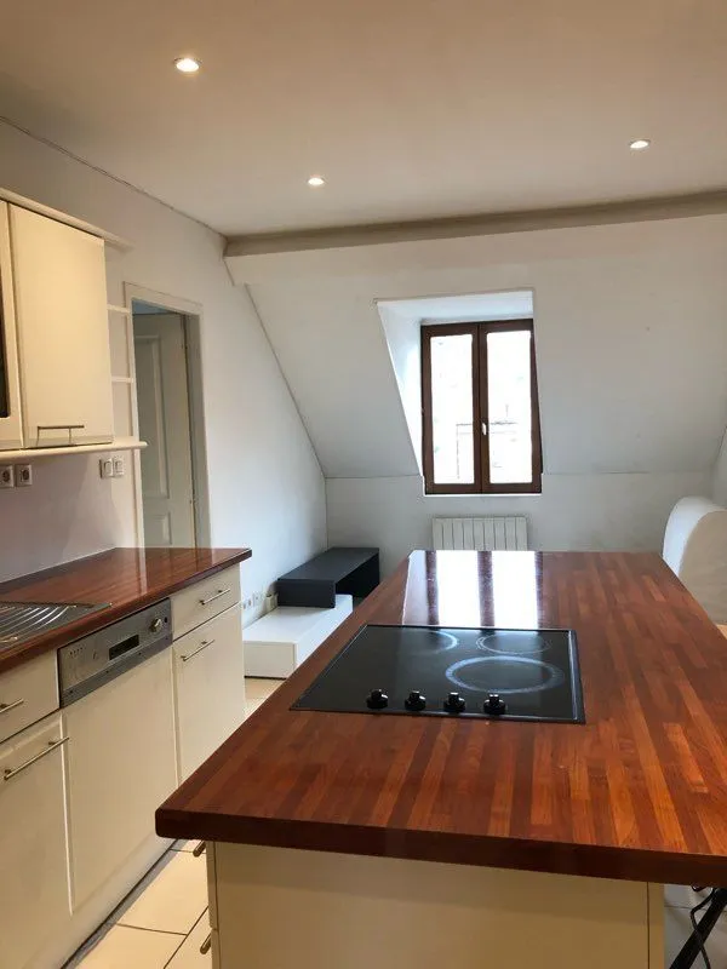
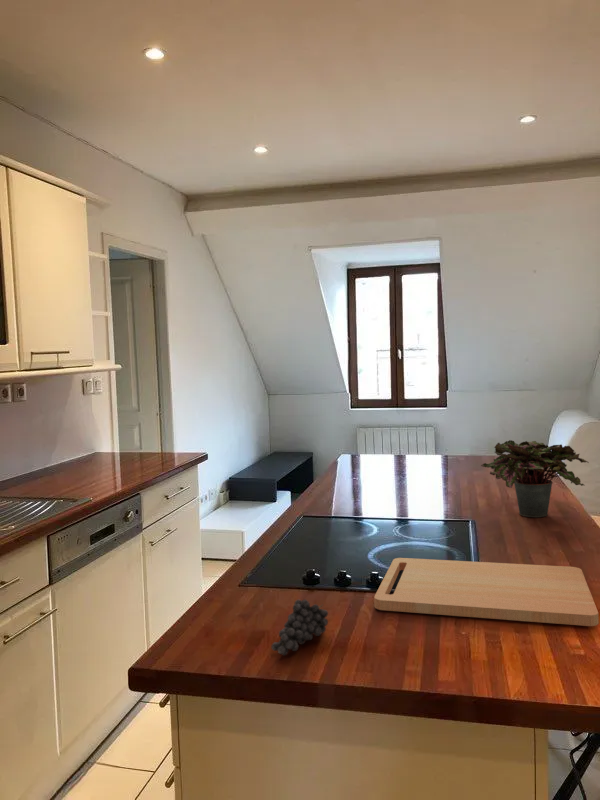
+ cutting board [373,557,599,627]
+ fruit [270,598,329,656]
+ potted plant [480,439,590,518]
